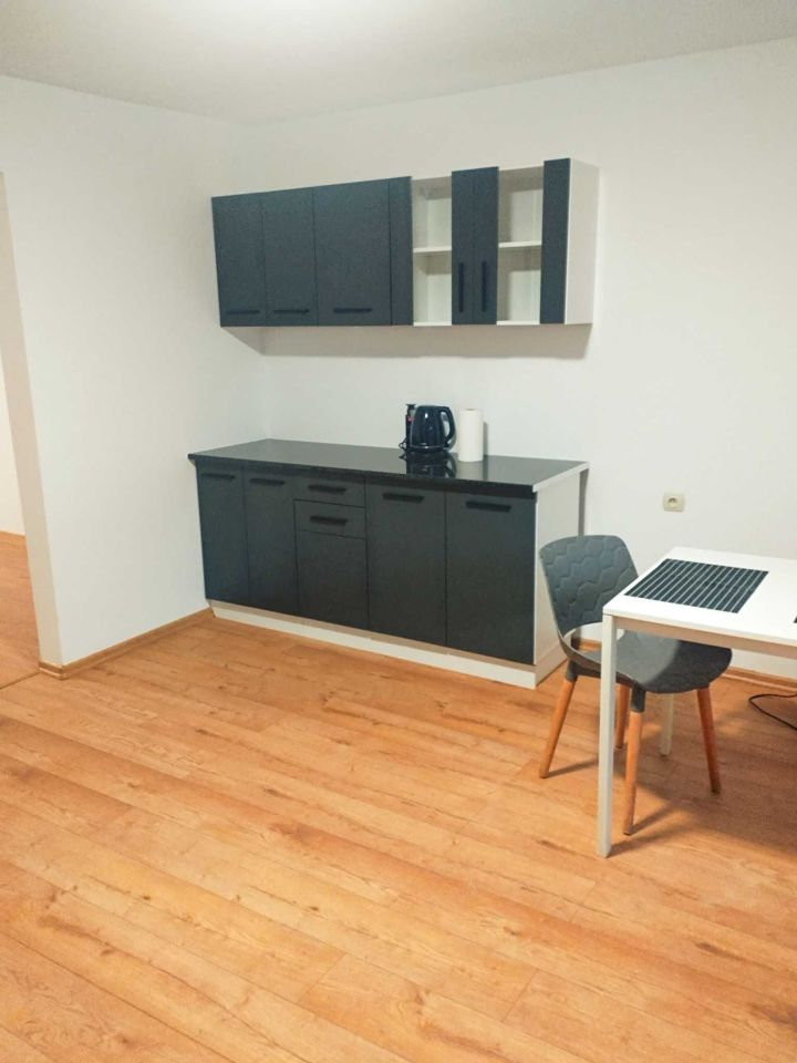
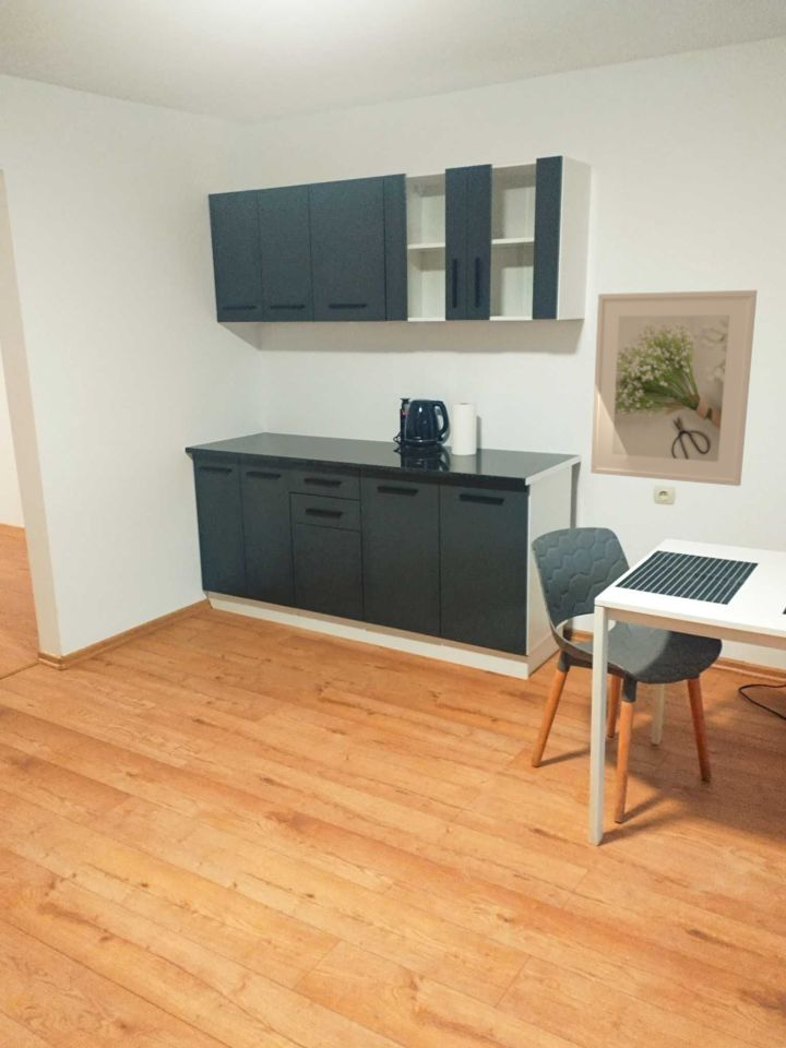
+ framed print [590,289,758,487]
